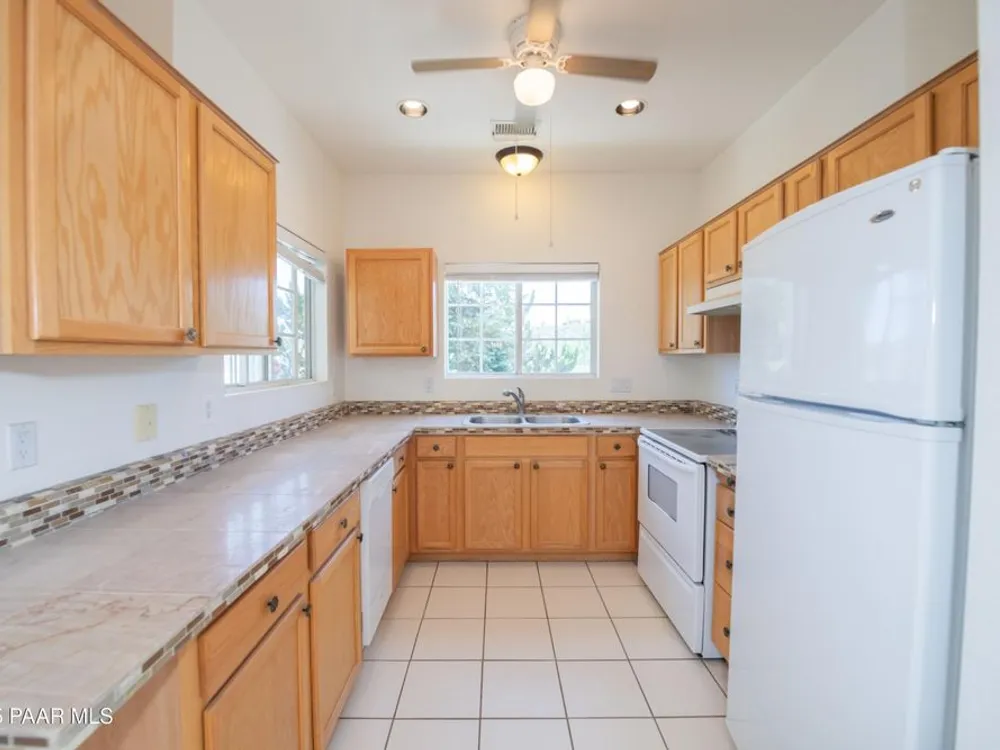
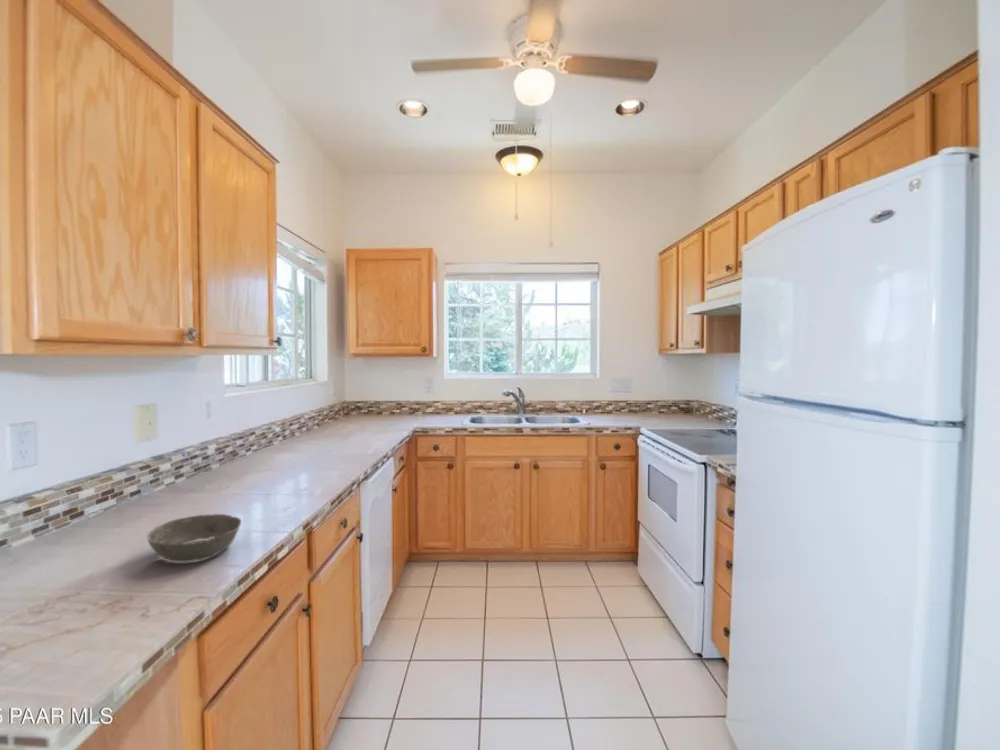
+ bowl [146,513,242,563]
